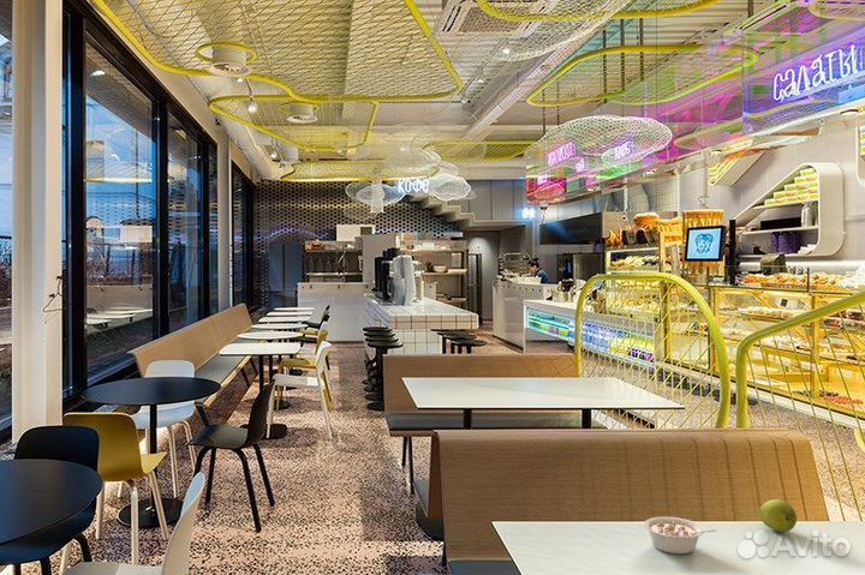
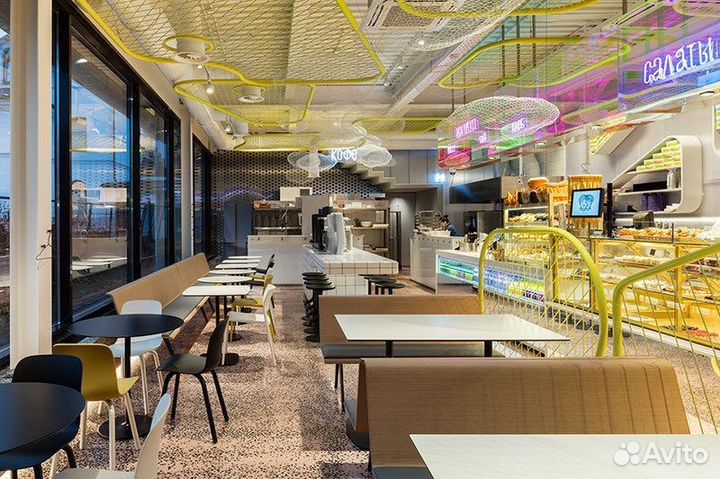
- apple [758,498,798,533]
- legume [643,516,717,555]
